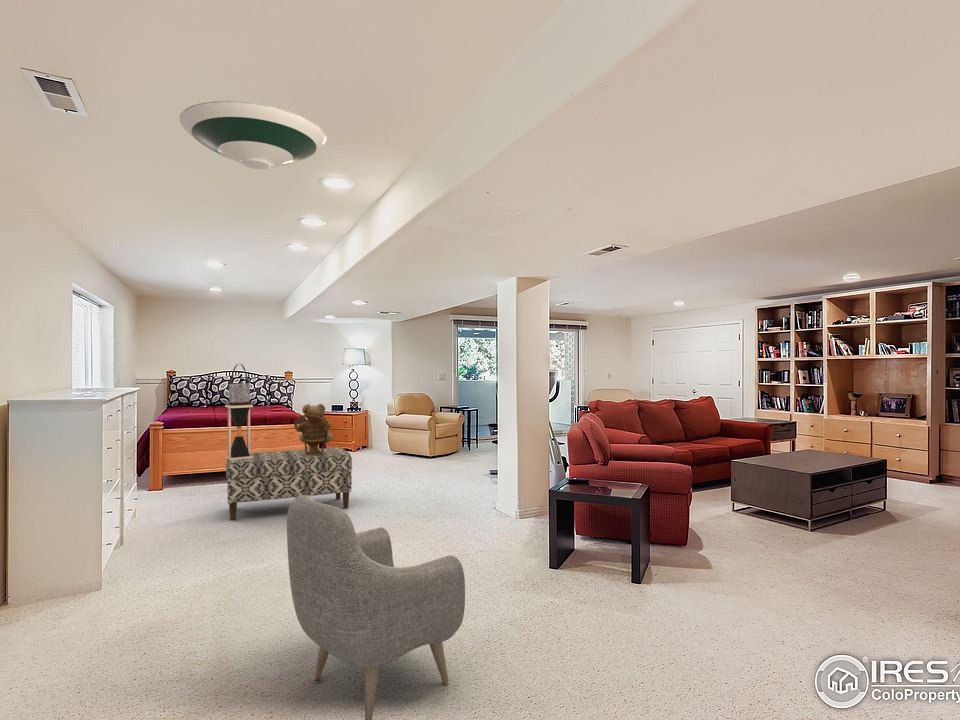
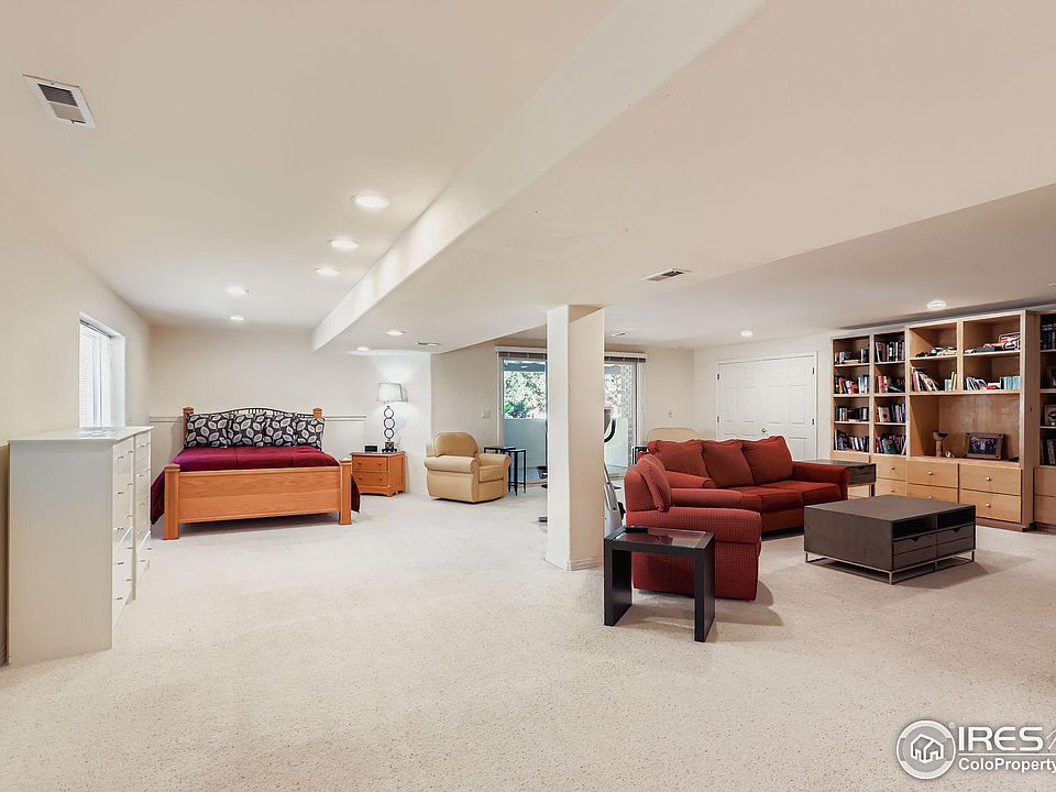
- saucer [178,100,328,170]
- armchair [286,495,466,720]
- teddy bear [293,403,334,456]
- bench [225,446,353,522]
- tote bag [224,363,254,460]
